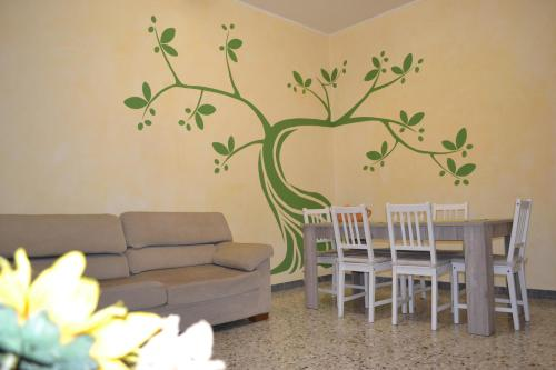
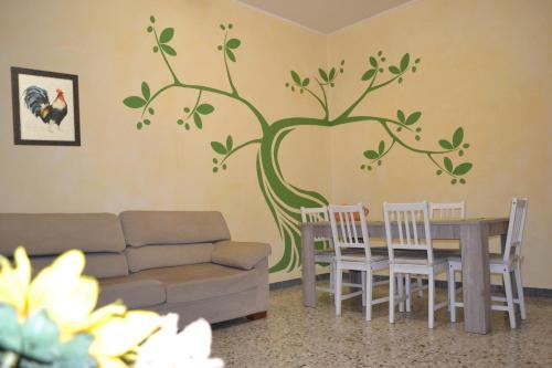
+ wall art [9,65,82,148]
